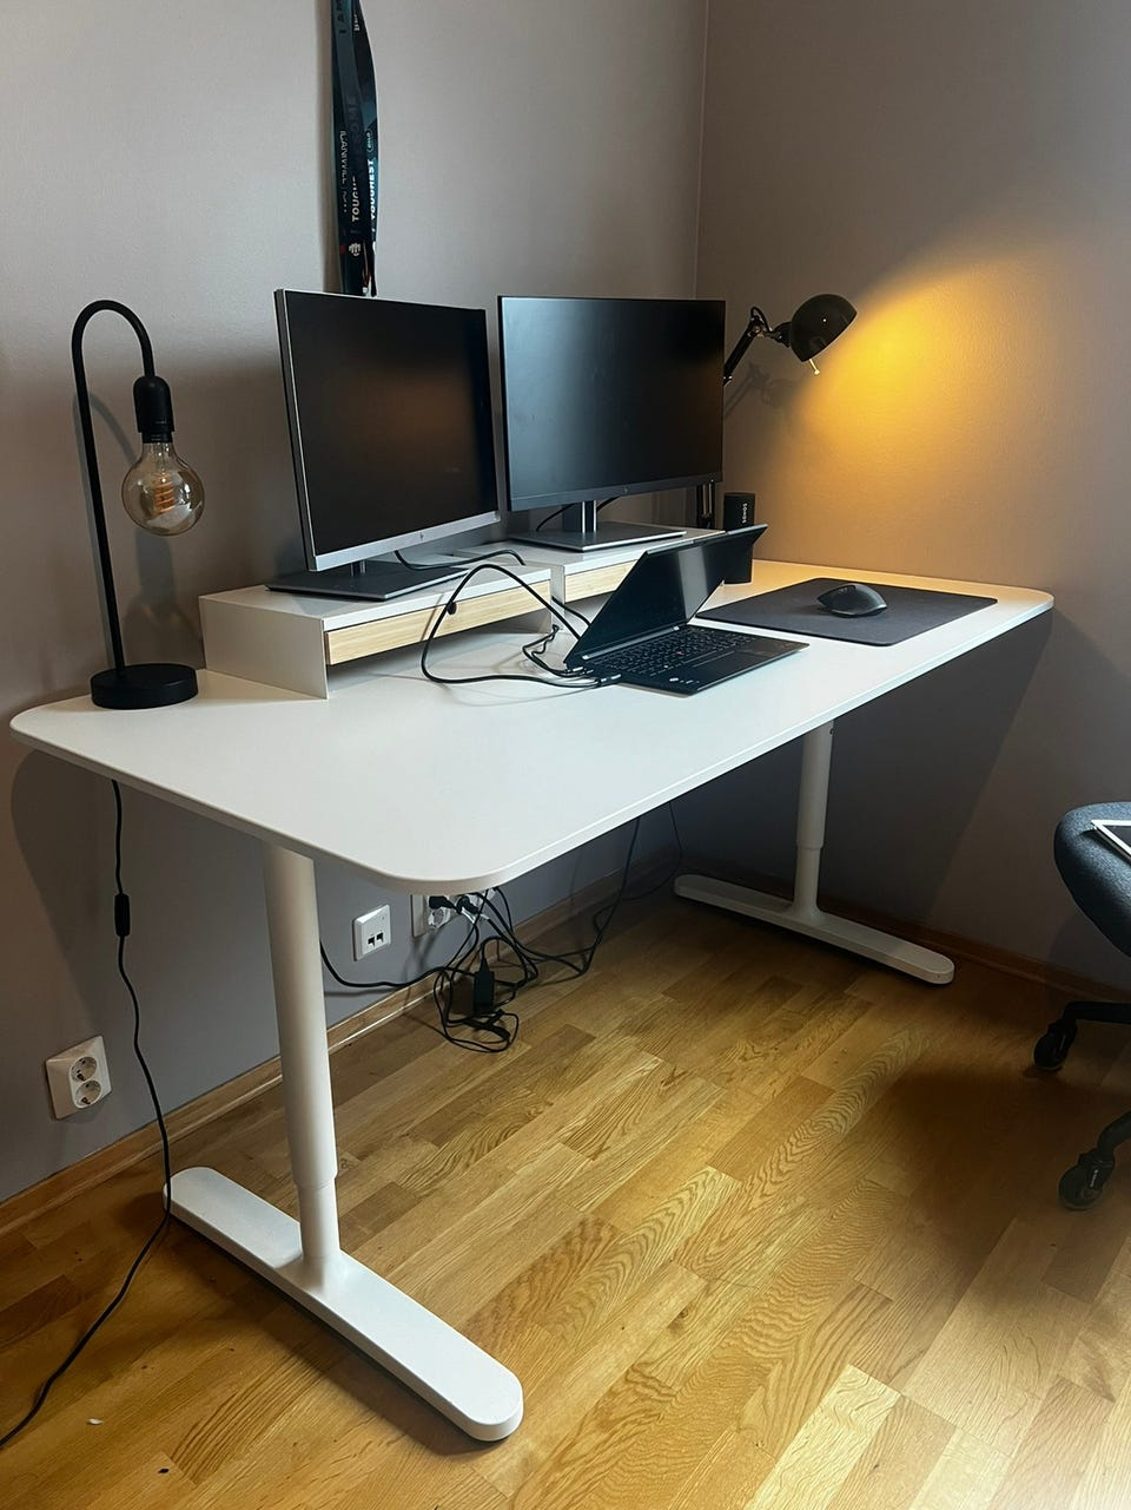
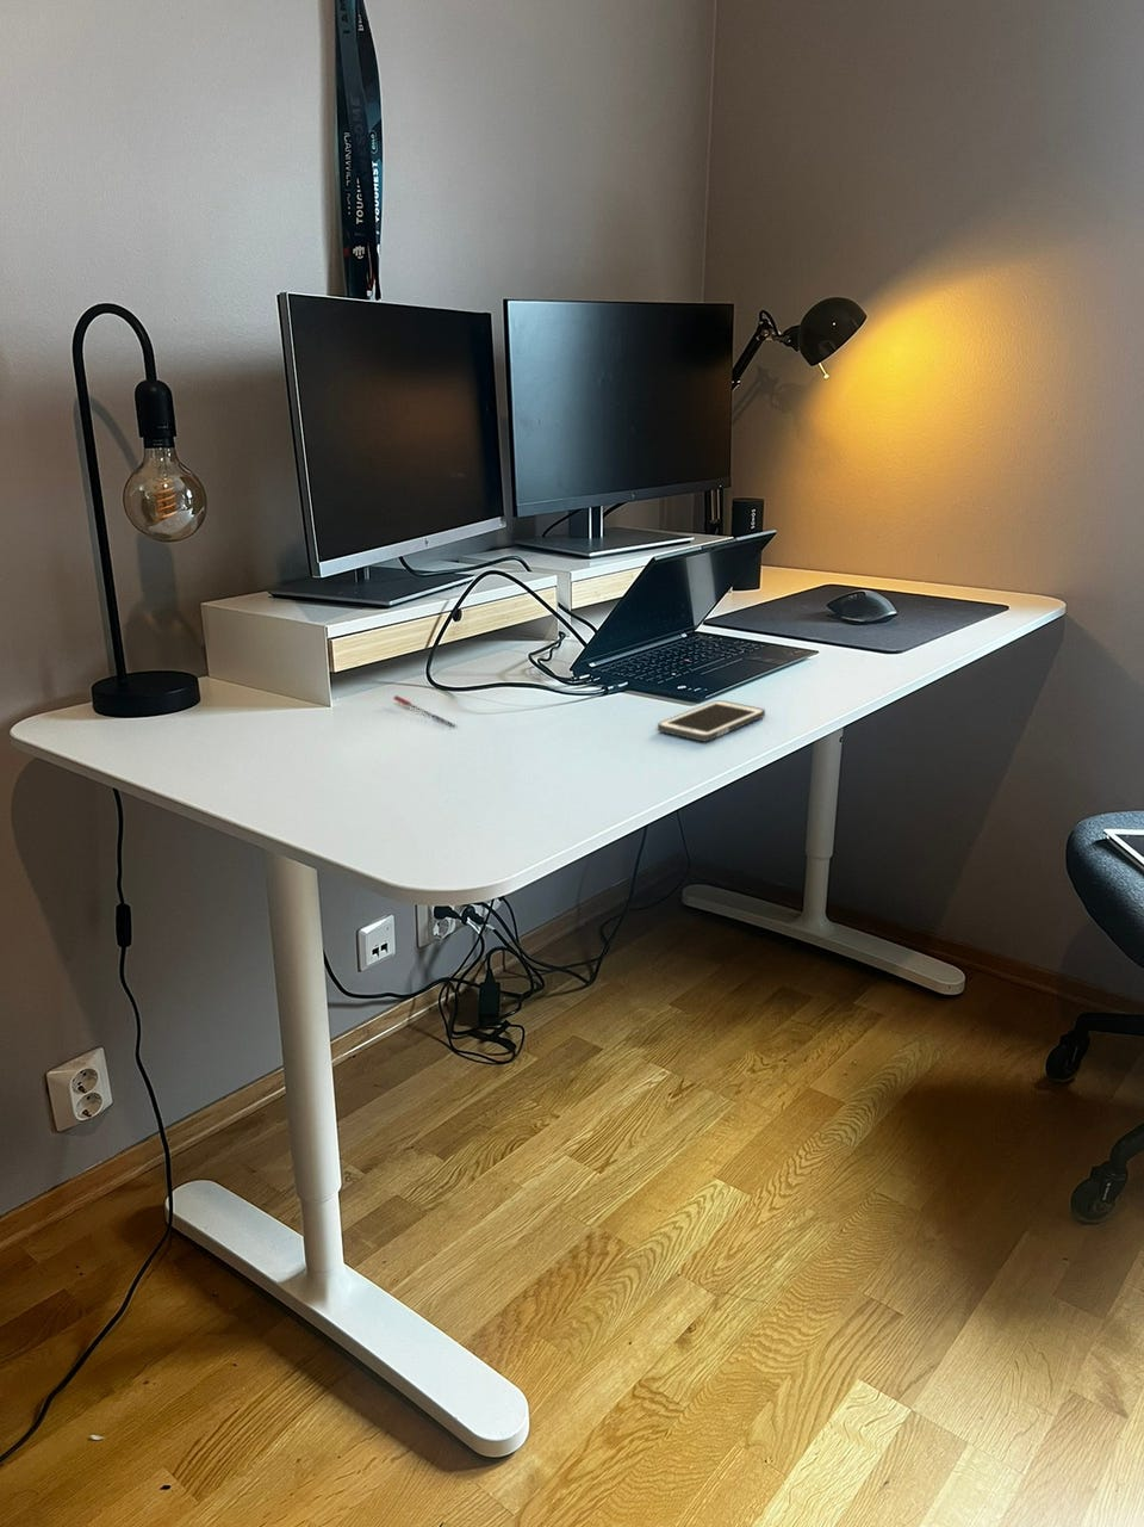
+ cell phone [656,699,767,742]
+ pen [392,694,458,727]
